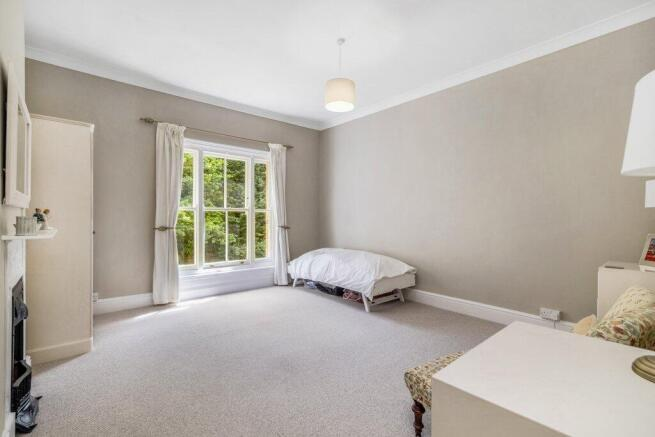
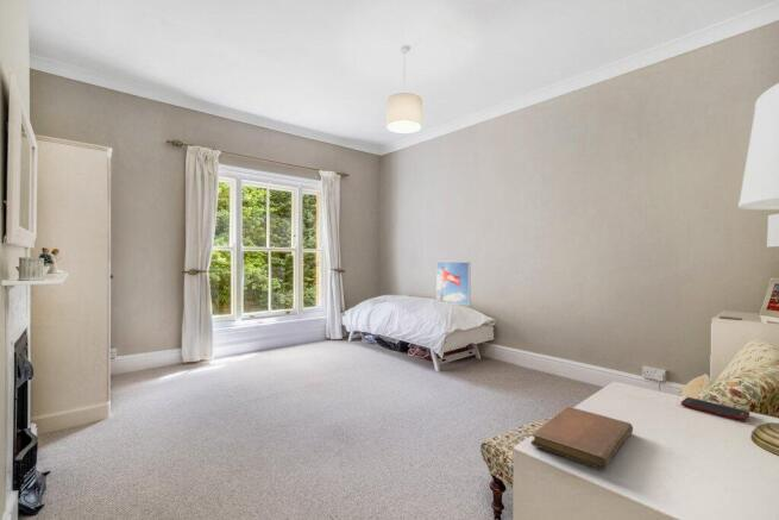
+ cell phone [680,396,750,422]
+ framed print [435,261,472,307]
+ notebook [529,406,634,471]
